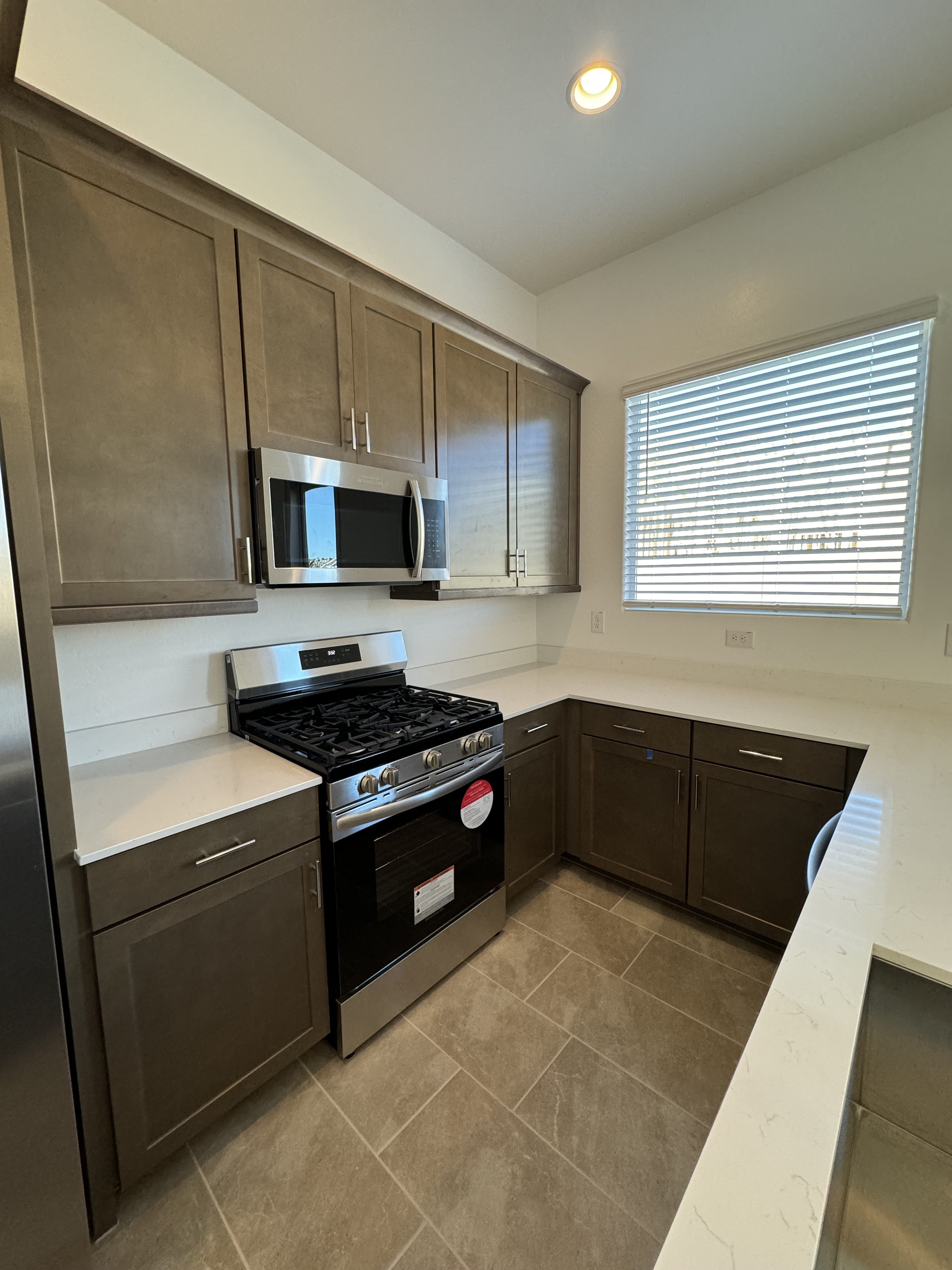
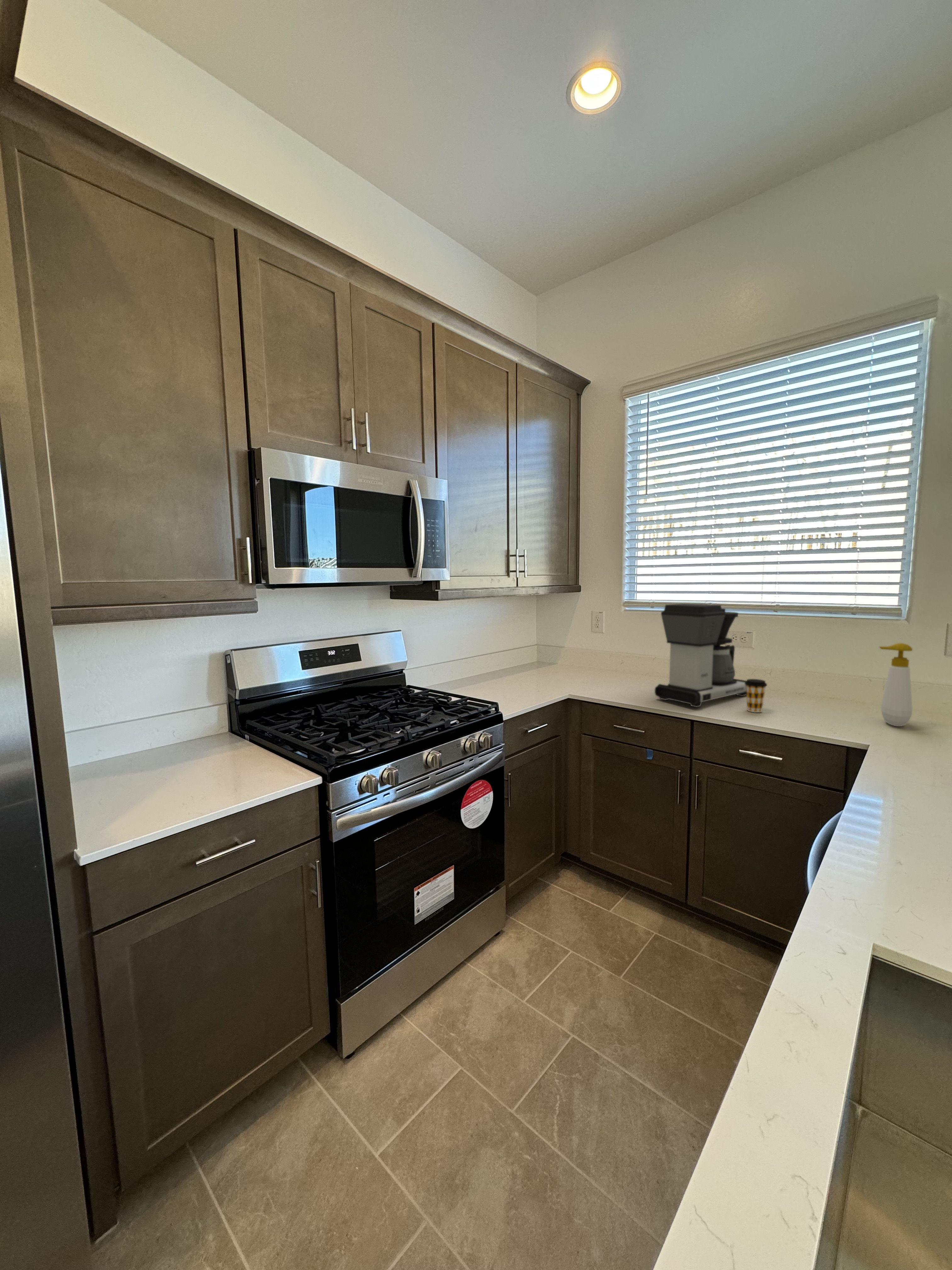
+ soap bottle [879,643,913,727]
+ coffee maker [654,603,747,707]
+ coffee cup [745,678,768,713]
